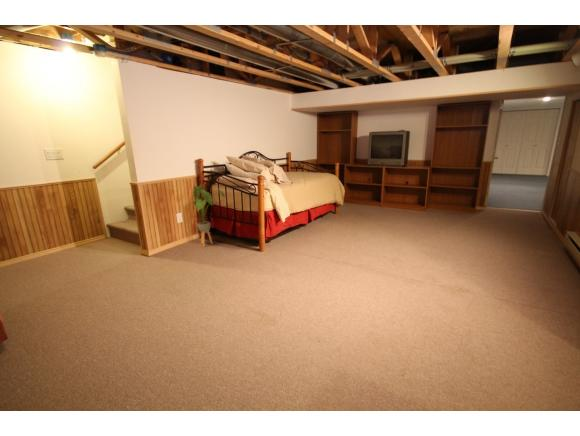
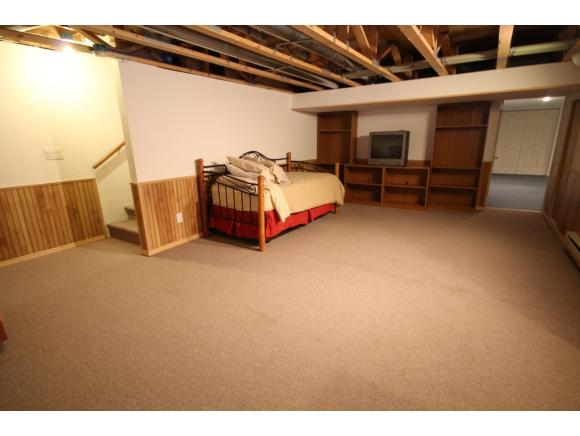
- house plant [187,184,228,248]
